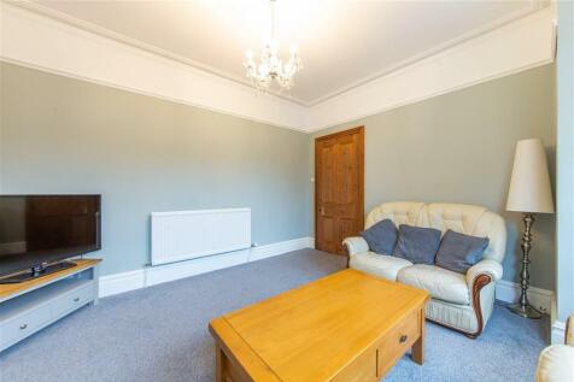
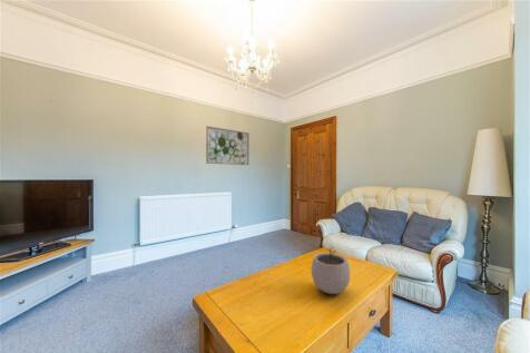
+ wall art [205,126,251,166]
+ plant pot [310,244,351,295]
